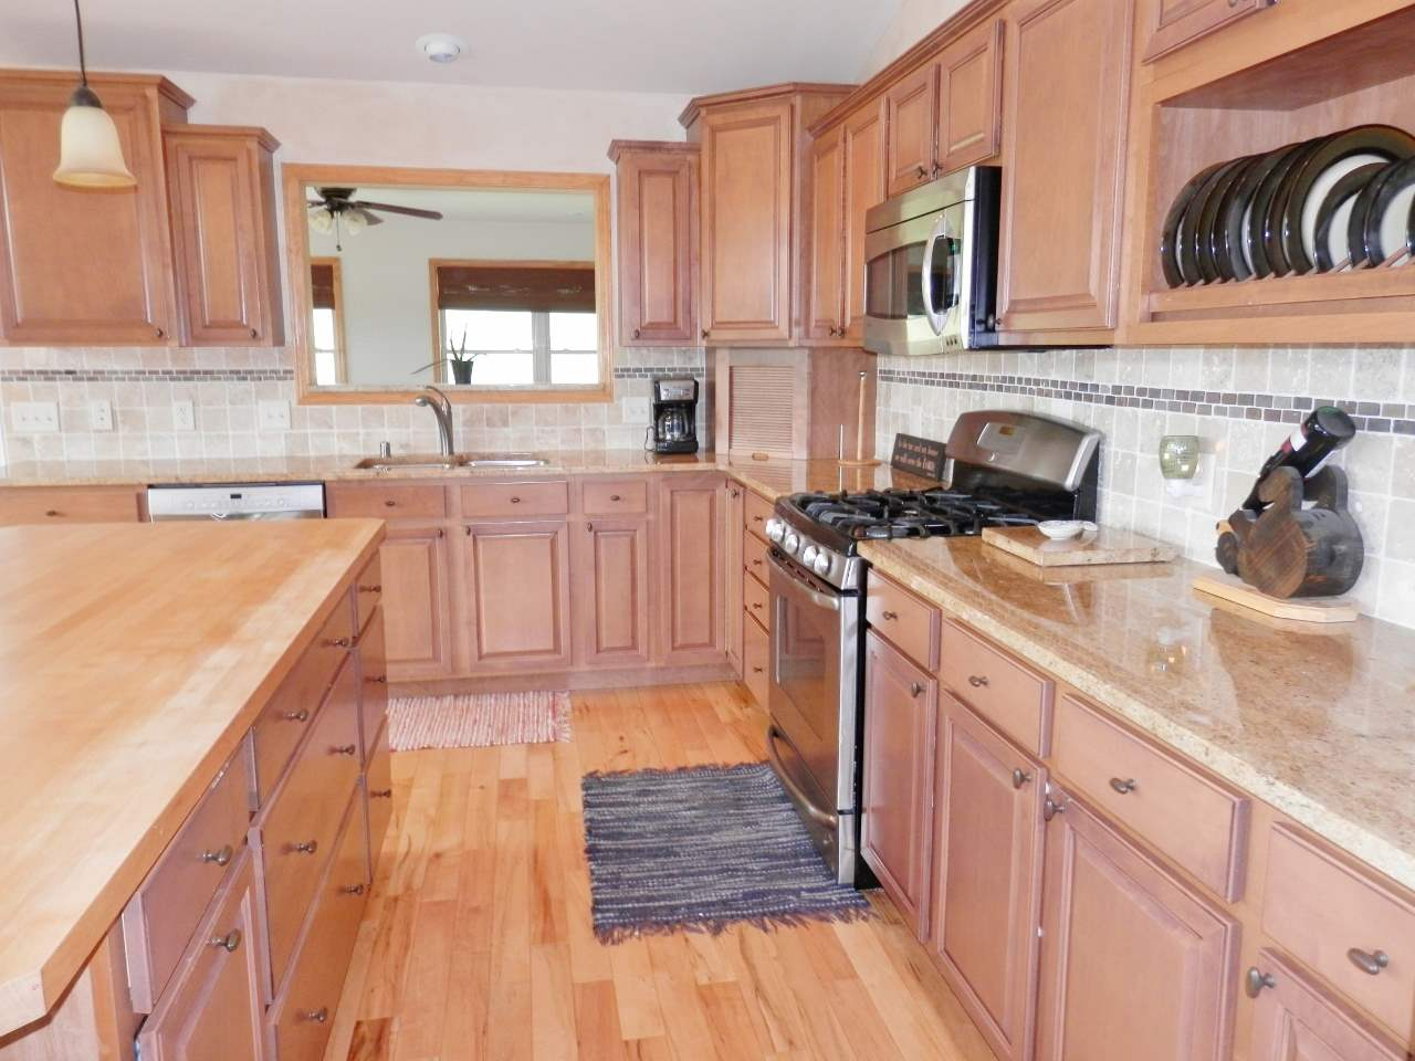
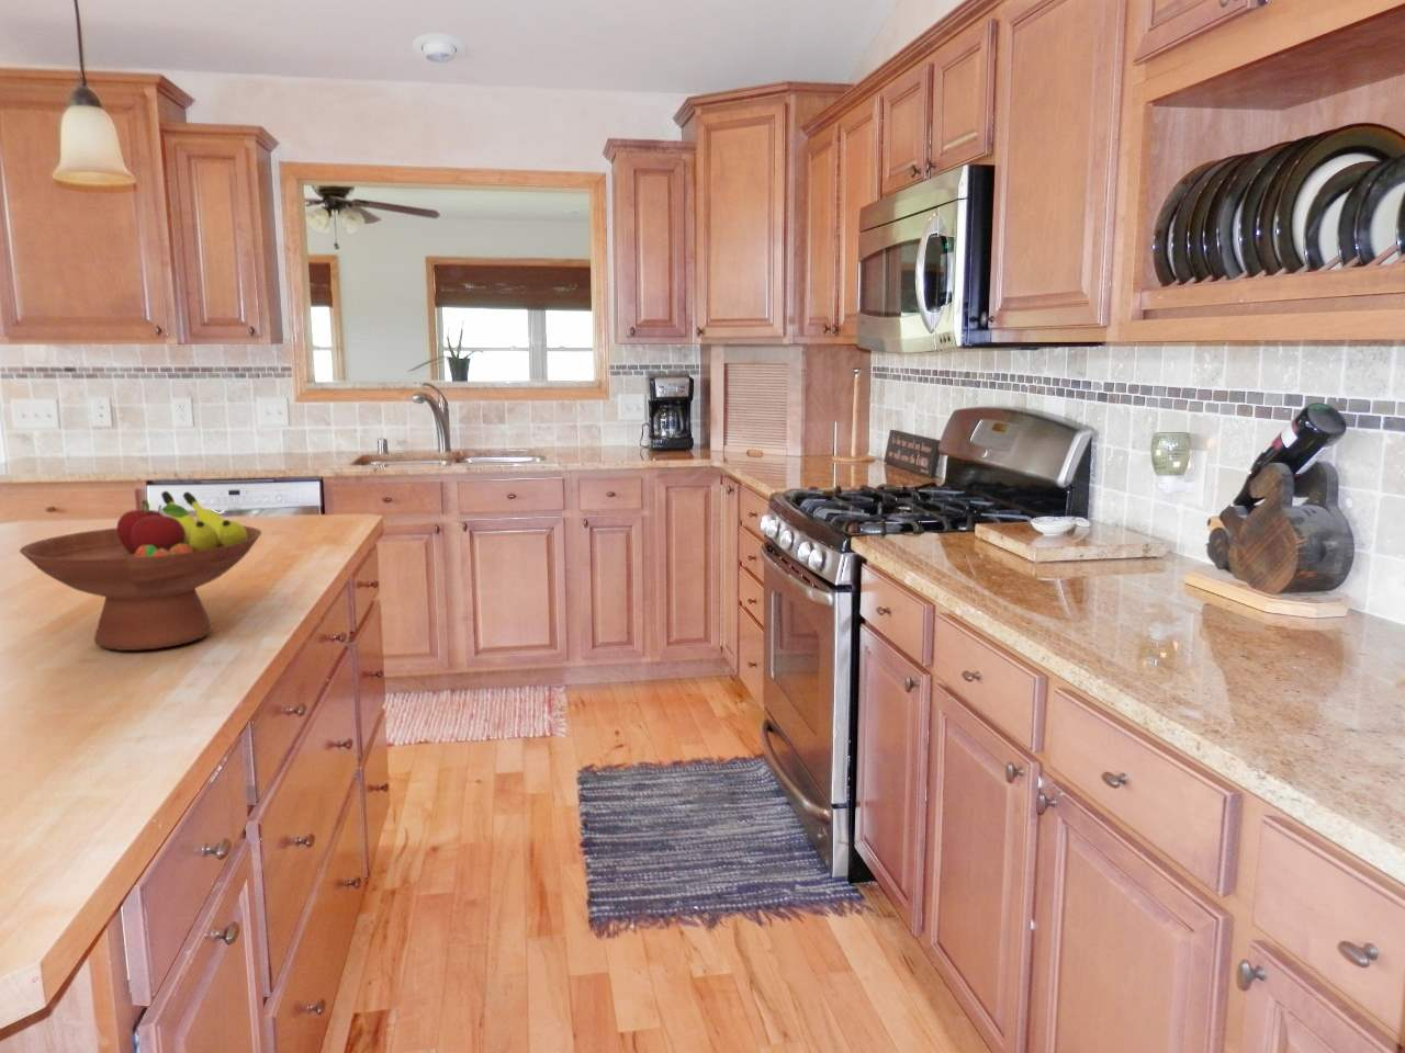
+ fruit bowl [19,490,262,651]
